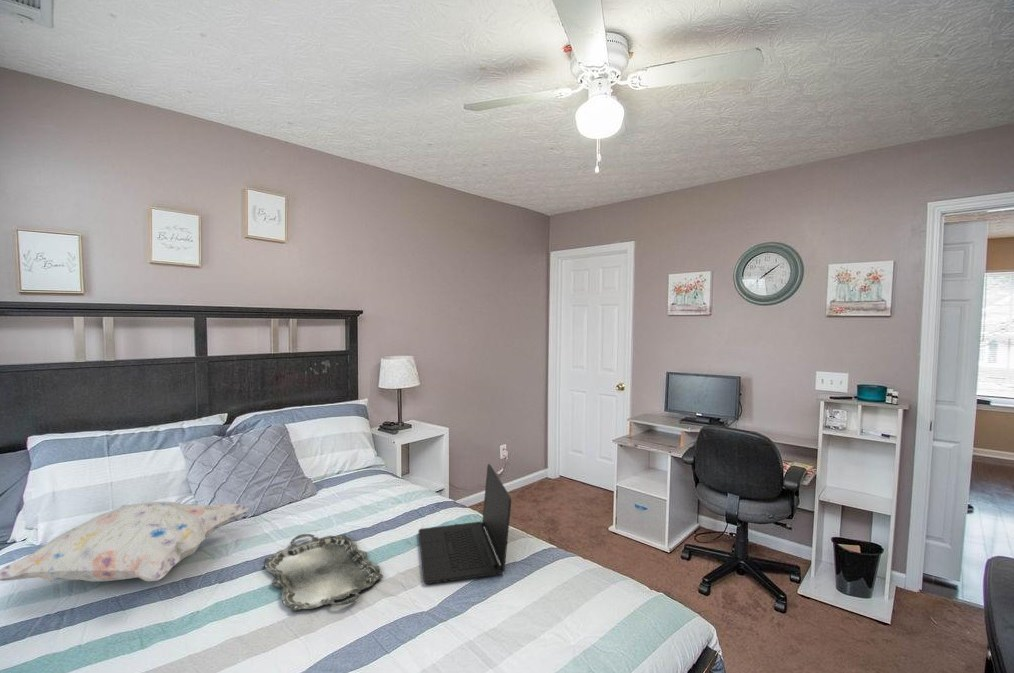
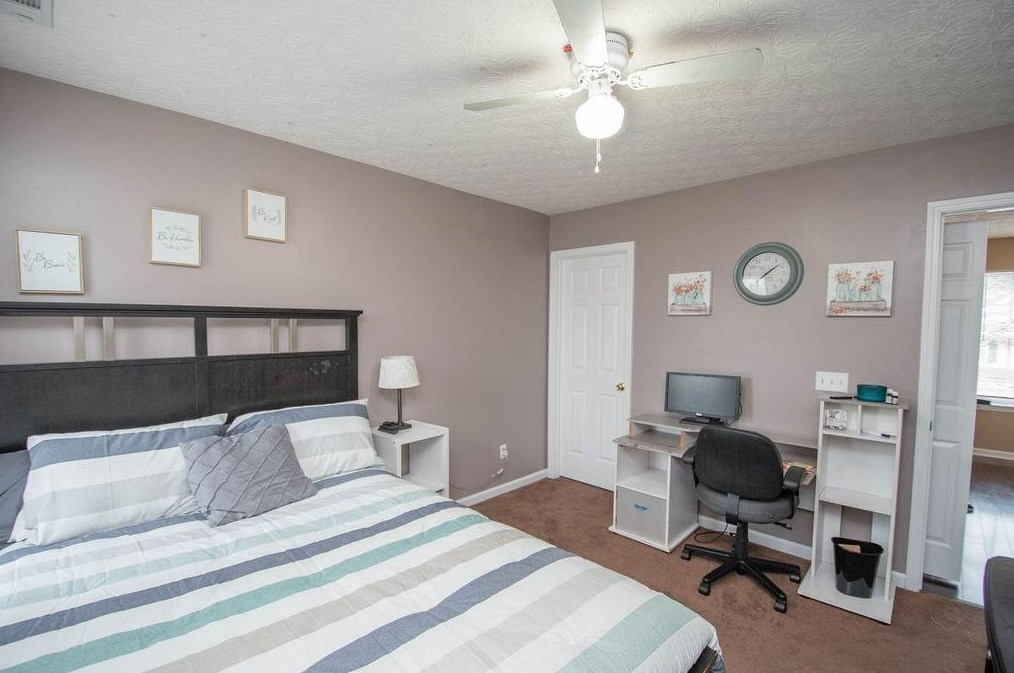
- laptop [417,463,512,585]
- serving tray [264,533,384,612]
- decorative pillow [0,501,249,583]
